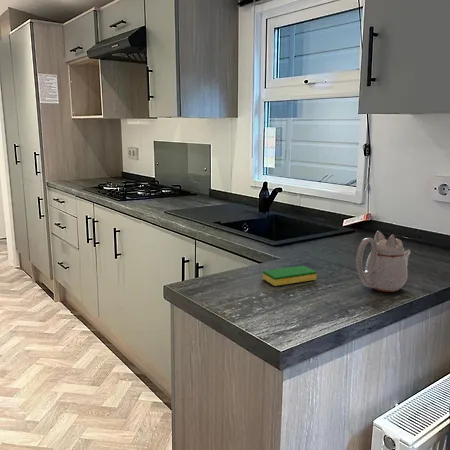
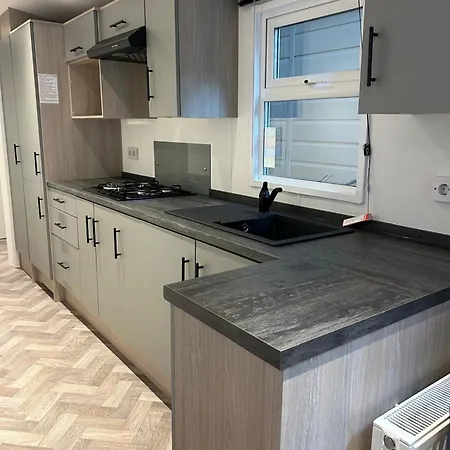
- dish sponge [262,265,317,287]
- teapot [355,230,412,293]
